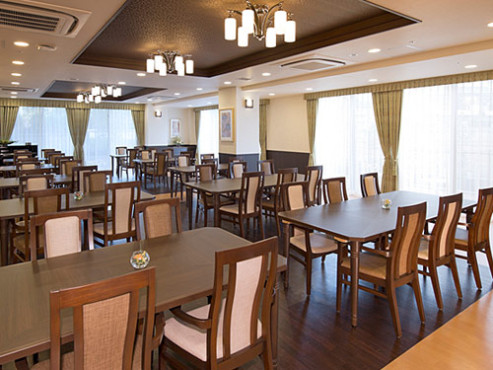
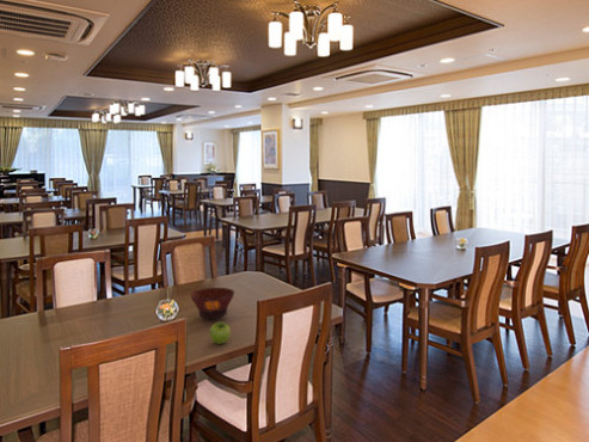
+ fruit [209,321,232,345]
+ bowl [189,287,235,320]
